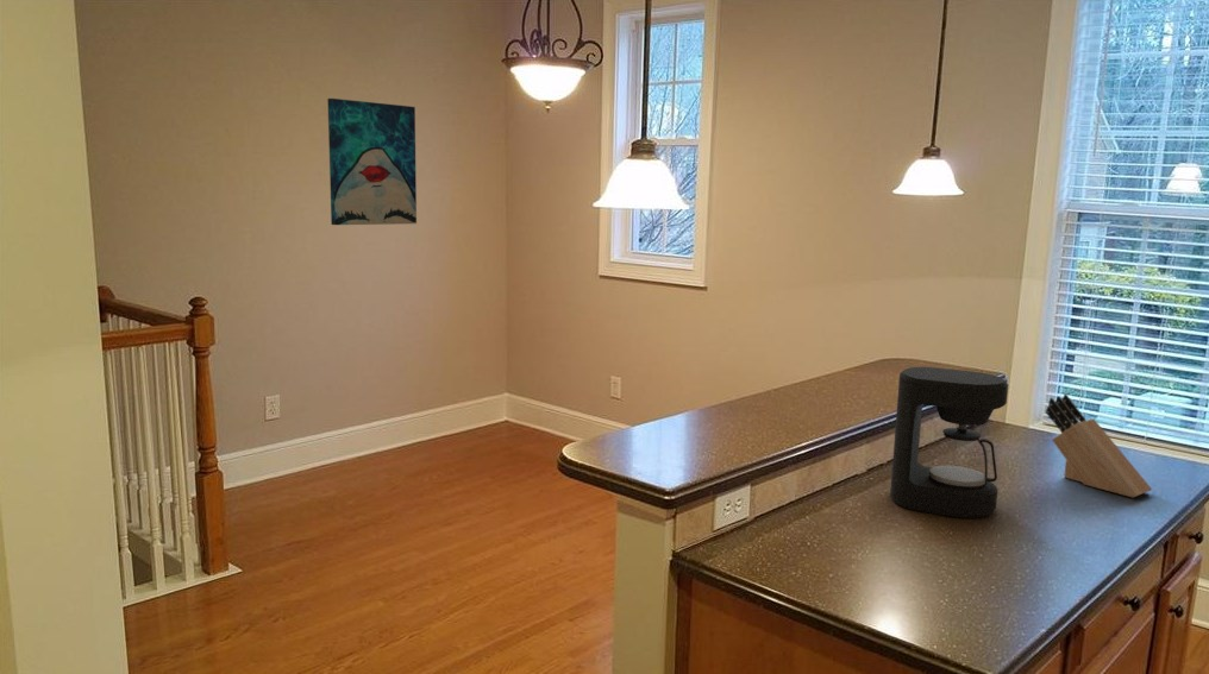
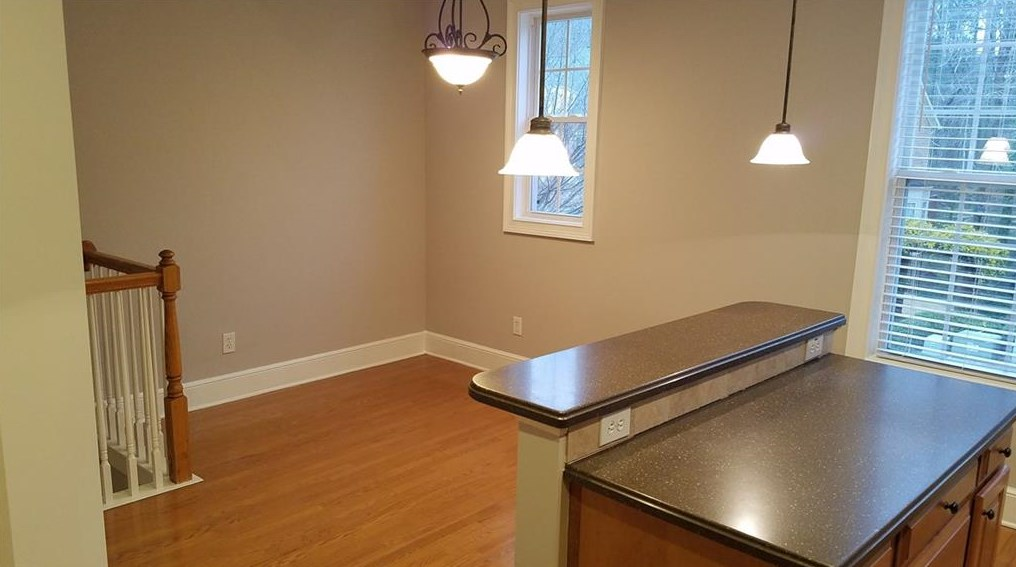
- knife block [1045,393,1153,498]
- coffee maker [889,365,1009,519]
- wall art [326,97,418,226]
